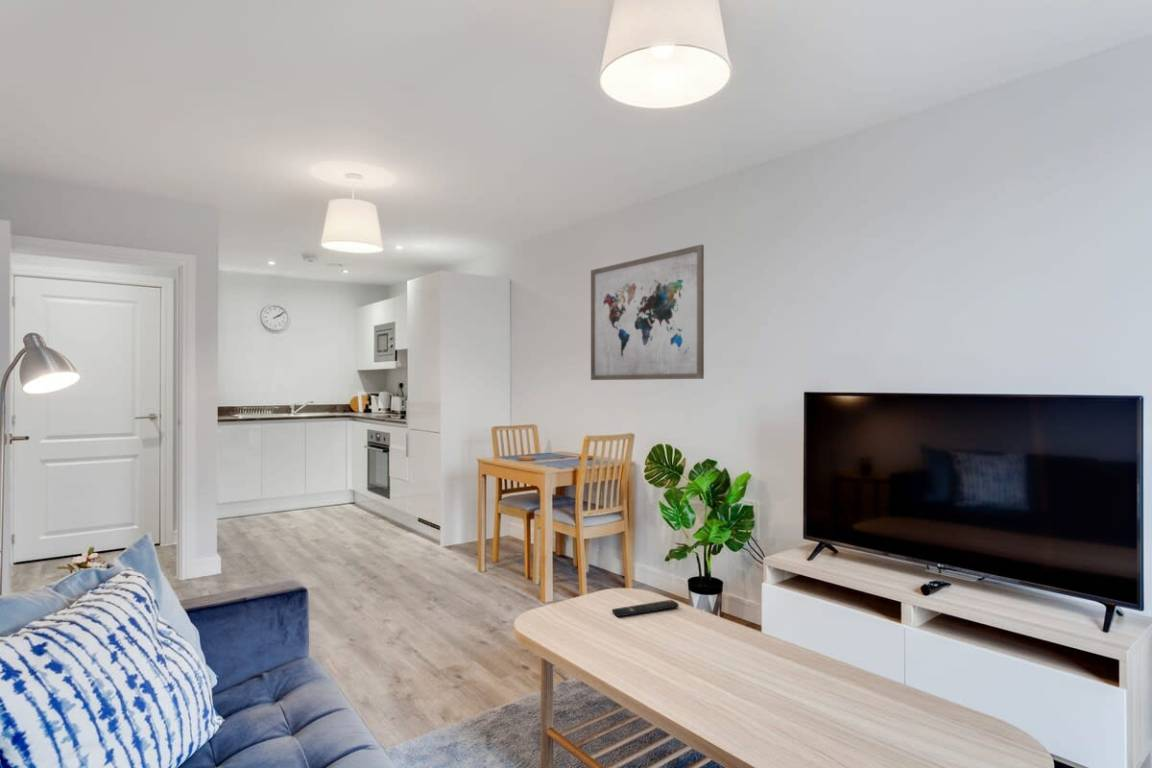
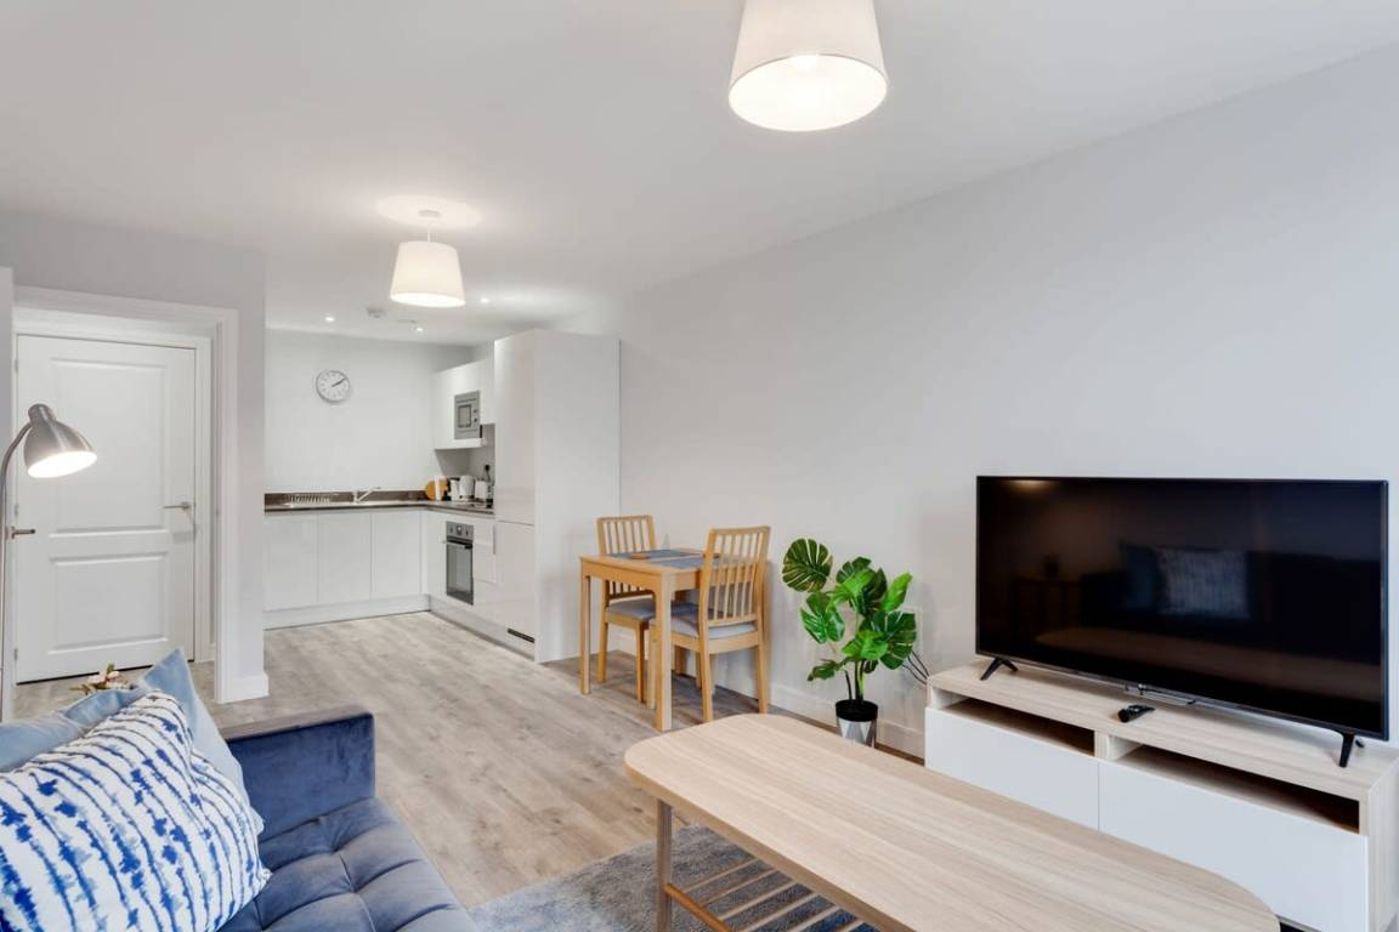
- wall art [590,243,705,381]
- remote control [611,599,680,618]
